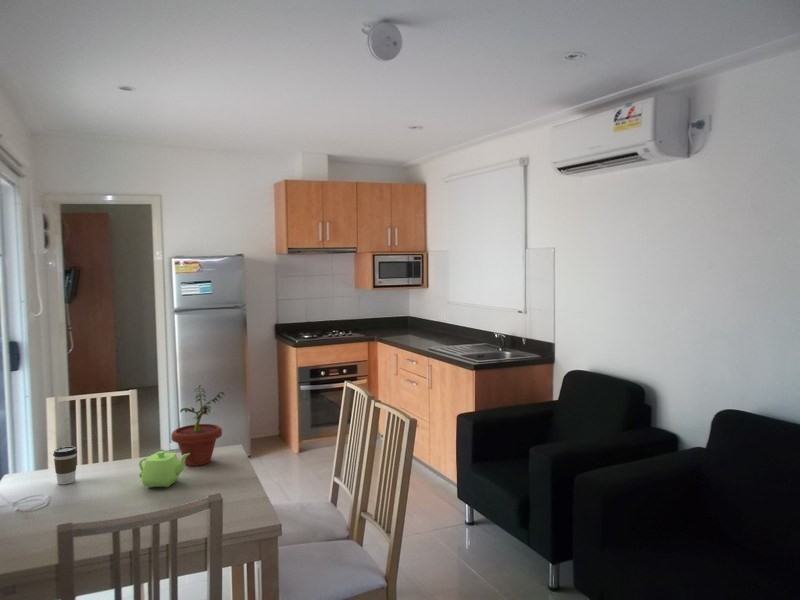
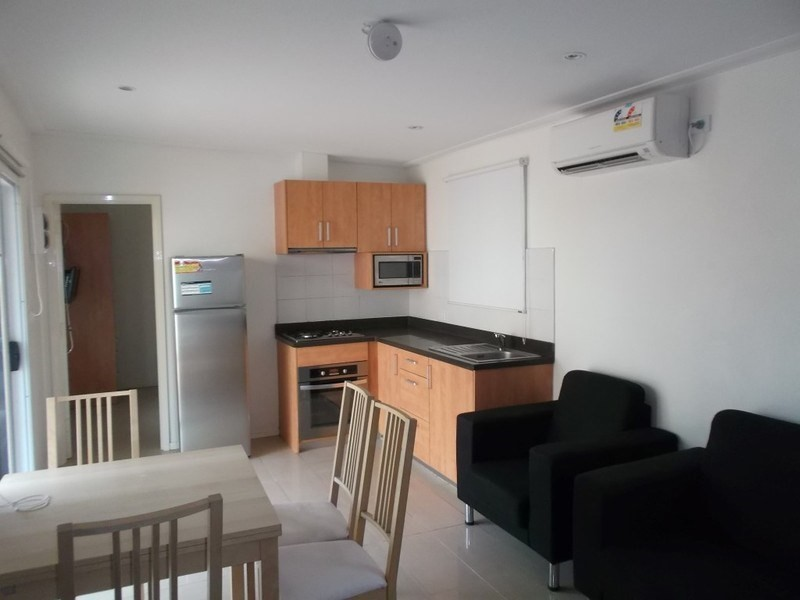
- teapot [138,450,190,489]
- potted plant [170,384,225,467]
- coffee cup [52,445,78,485]
